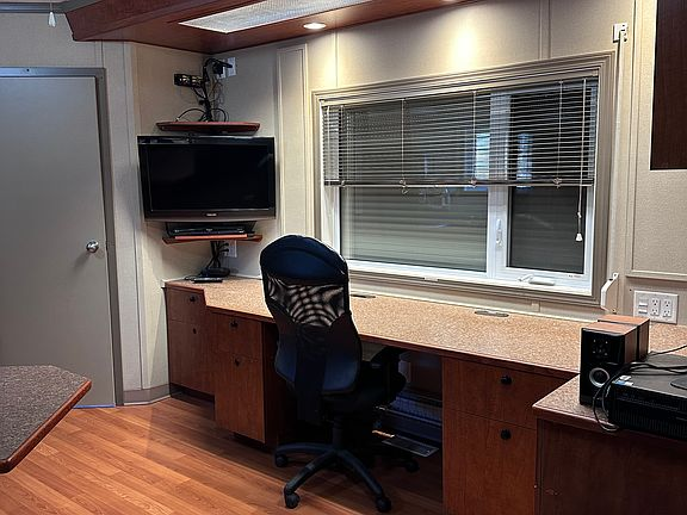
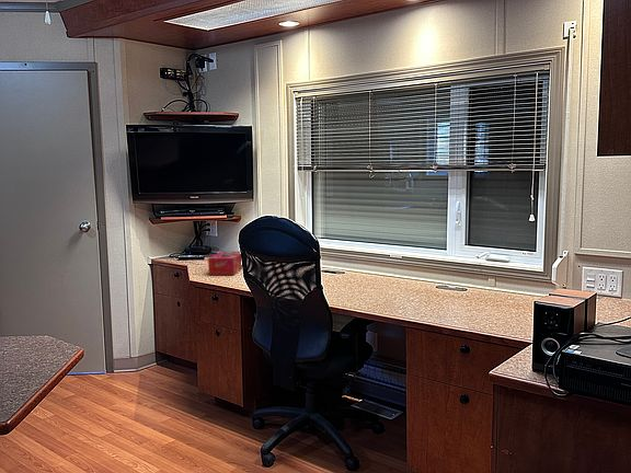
+ tissue box [207,251,243,276]
